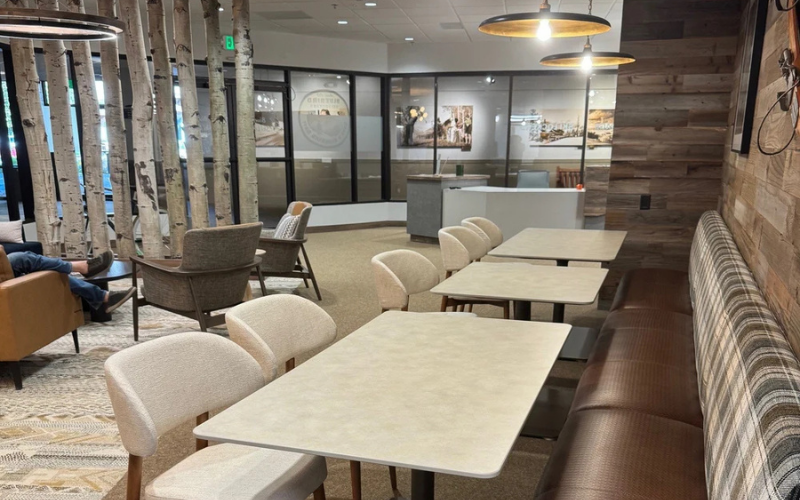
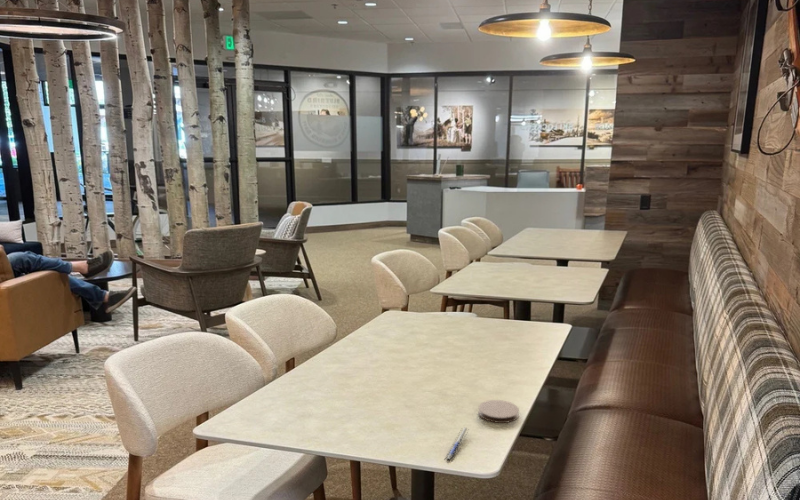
+ pen [444,426,470,461]
+ coaster [477,399,520,424]
